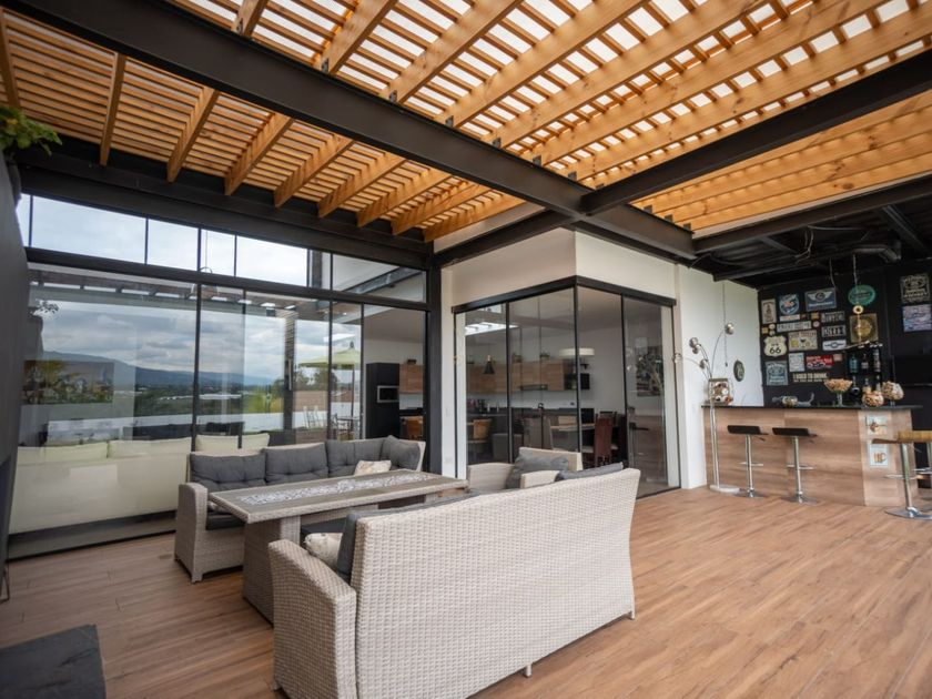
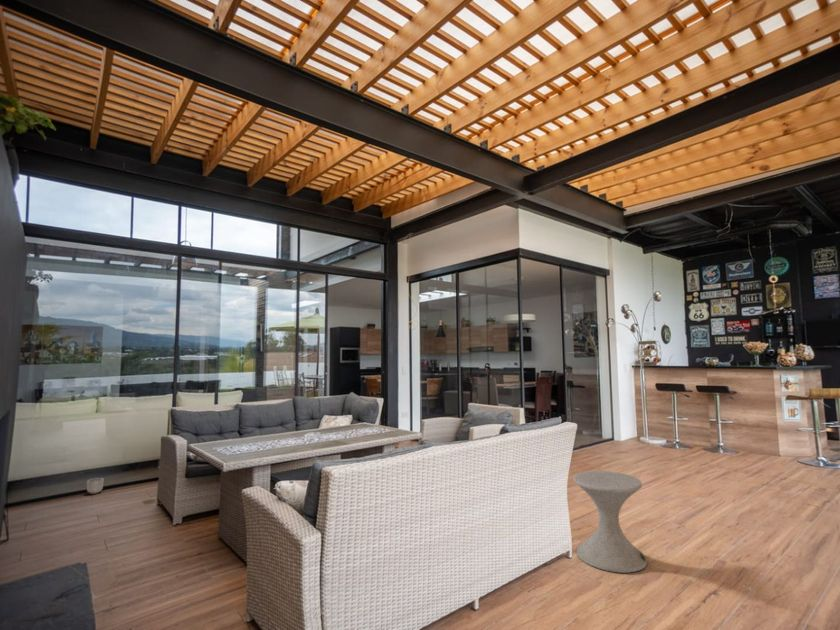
+ planter [86,477,105,495]
+ side table [572,470,648,574]
